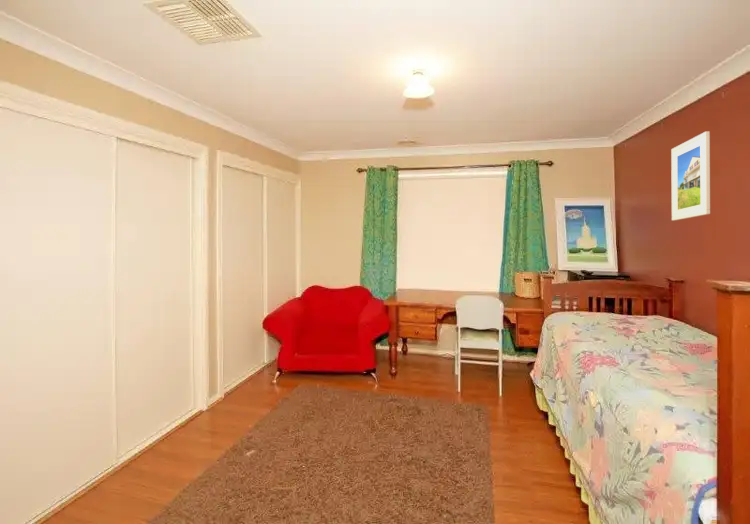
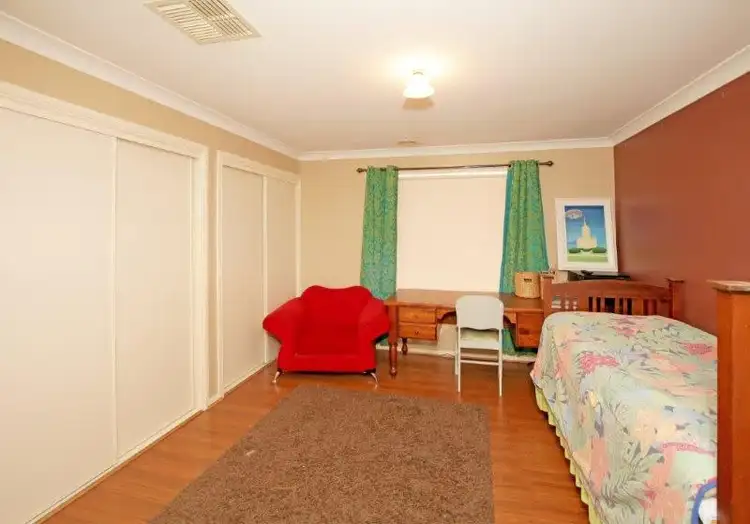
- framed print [670,130,711,222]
